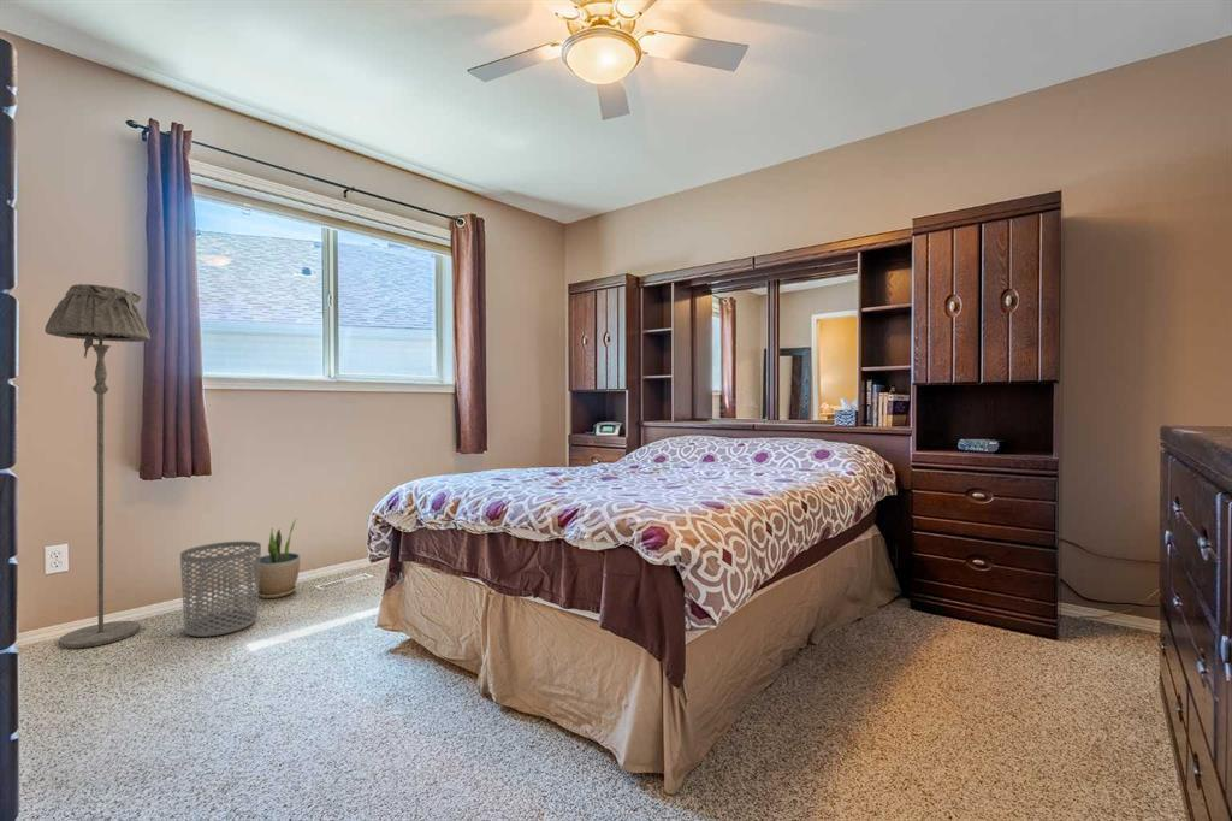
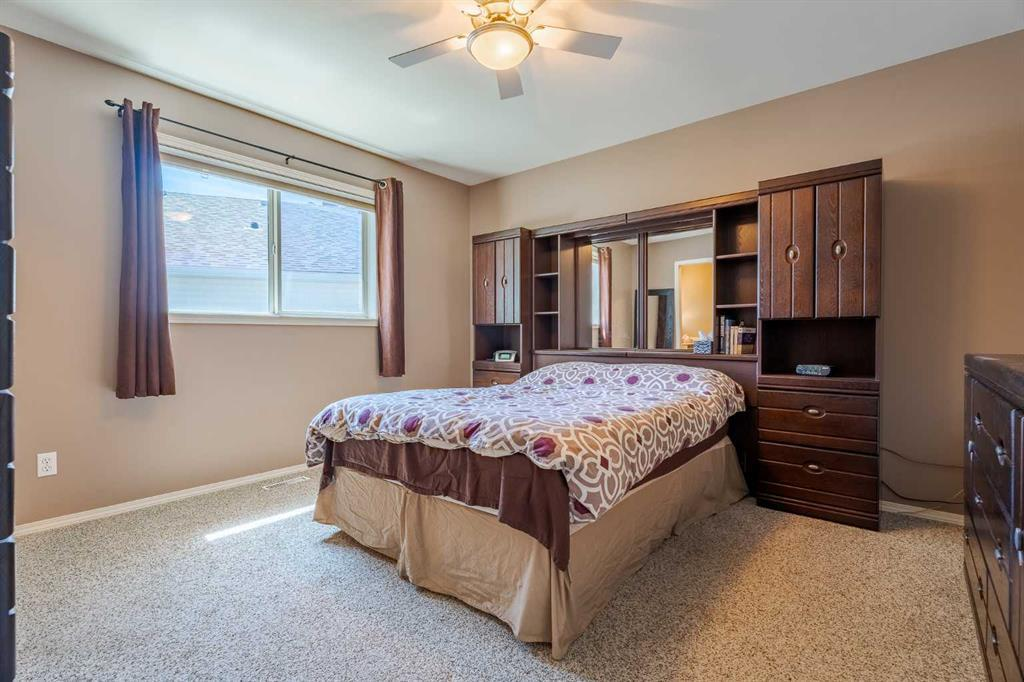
- floor lamp [43,283,152,650]
- waste bin [179,541,262,638]
- potted plant [253,516,301,599]
